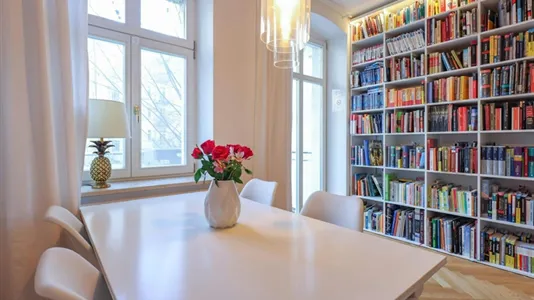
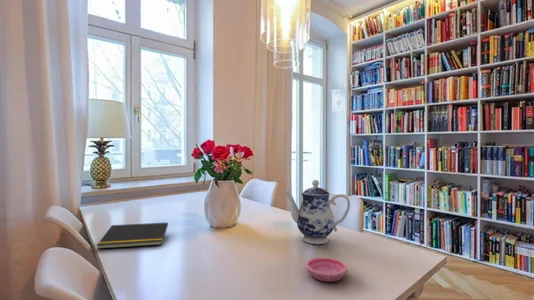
+ notepad [96,221,169,250]
+ saucer [305,257,349,283]
+ teapot [282,179,351,245]
